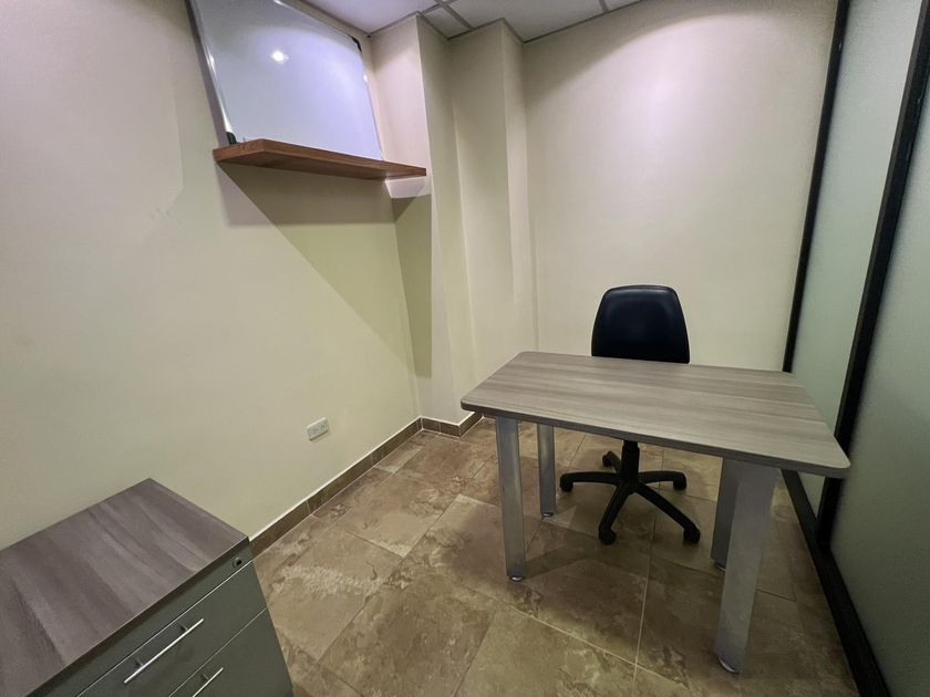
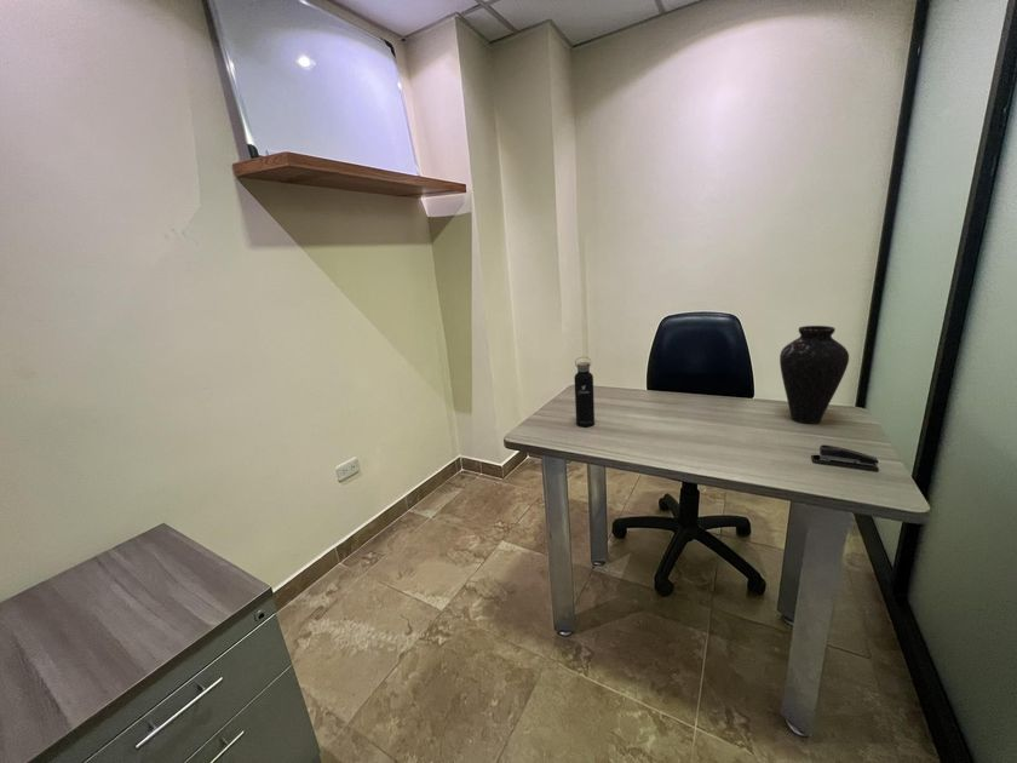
+ vase [778,325,850,425]
+ water bottle [573,356,596,428]
+ stapler [810,443,880,472]
